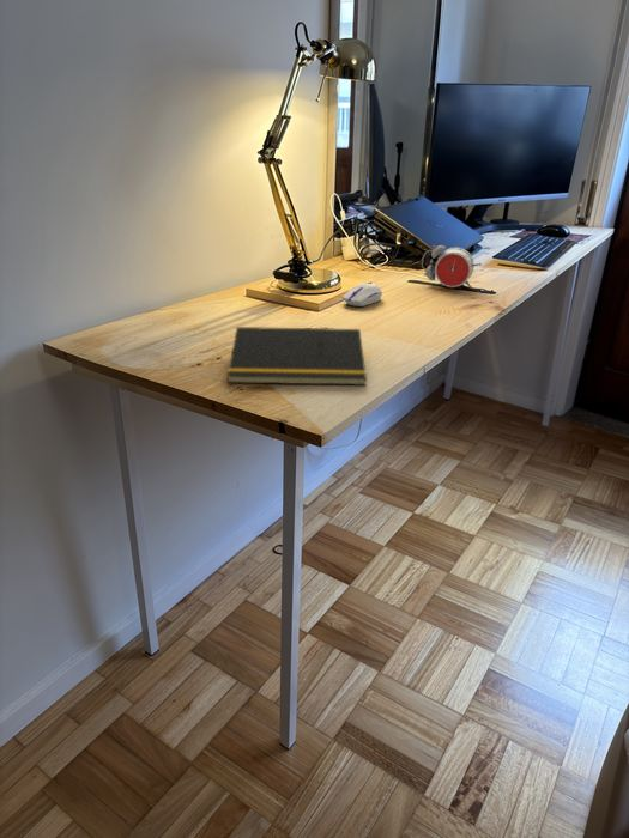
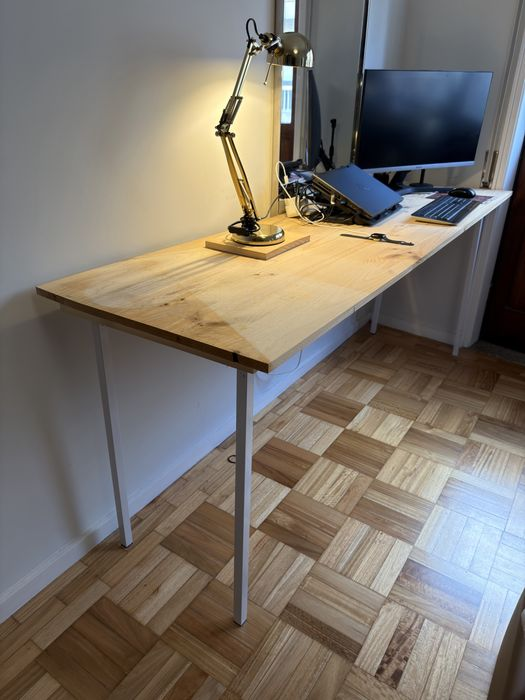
- alarm clock [421,244,483,290]
- notepad [226,326,368,387]
- computer mouse [341,283,383,308]
